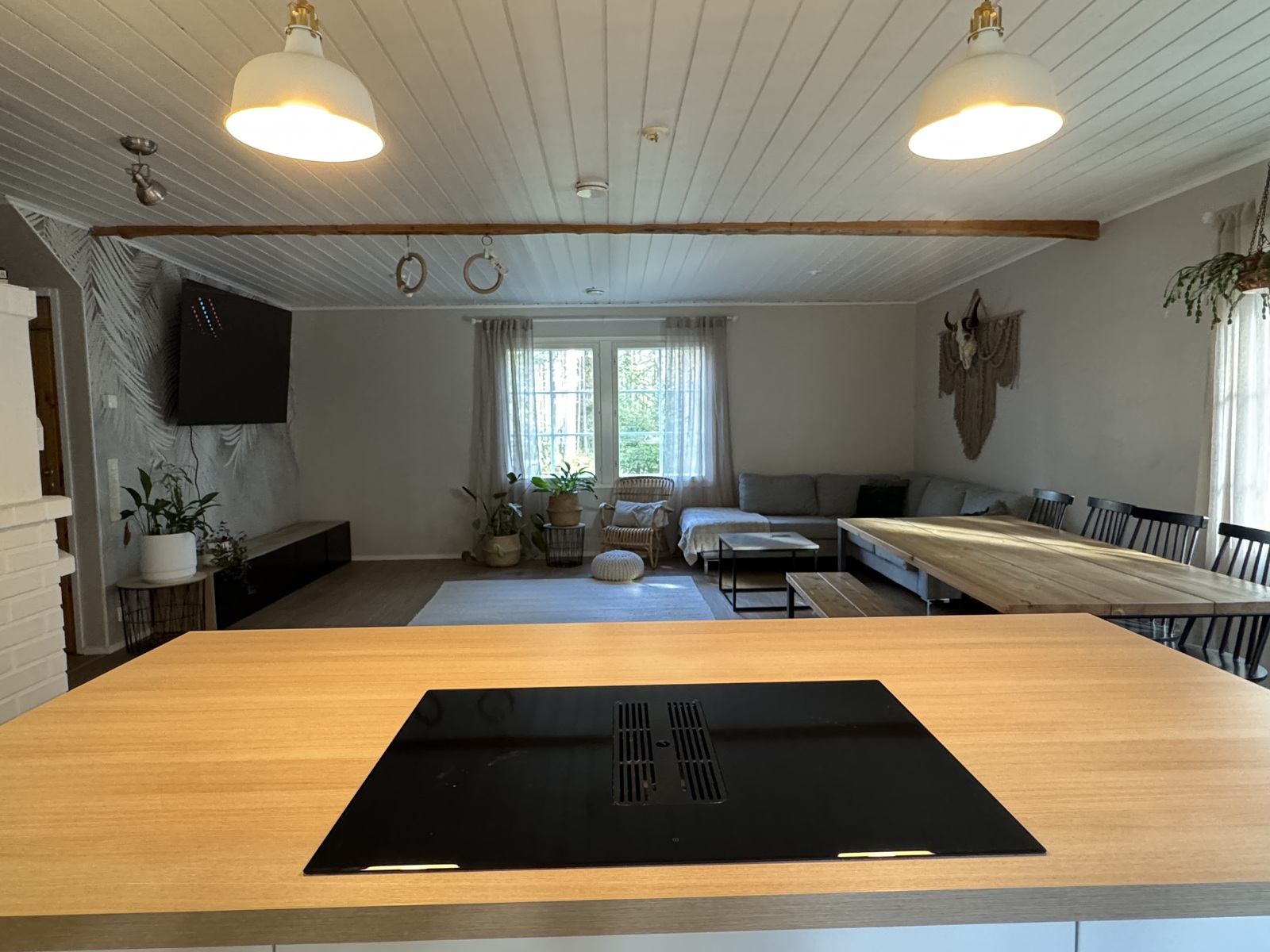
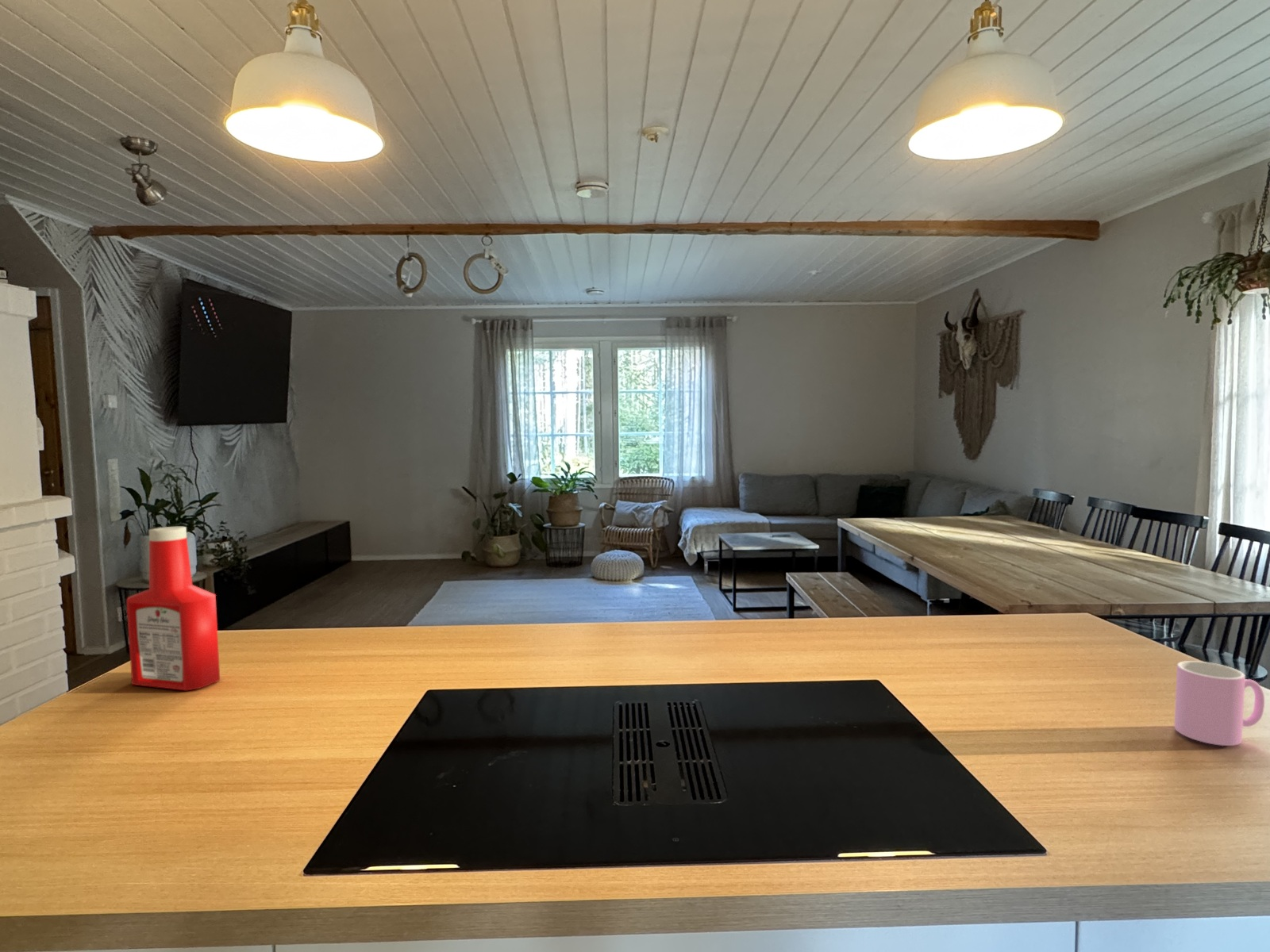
+ soap bottle [125,526,221,692]
+ cup [1174,660,1265,747]
